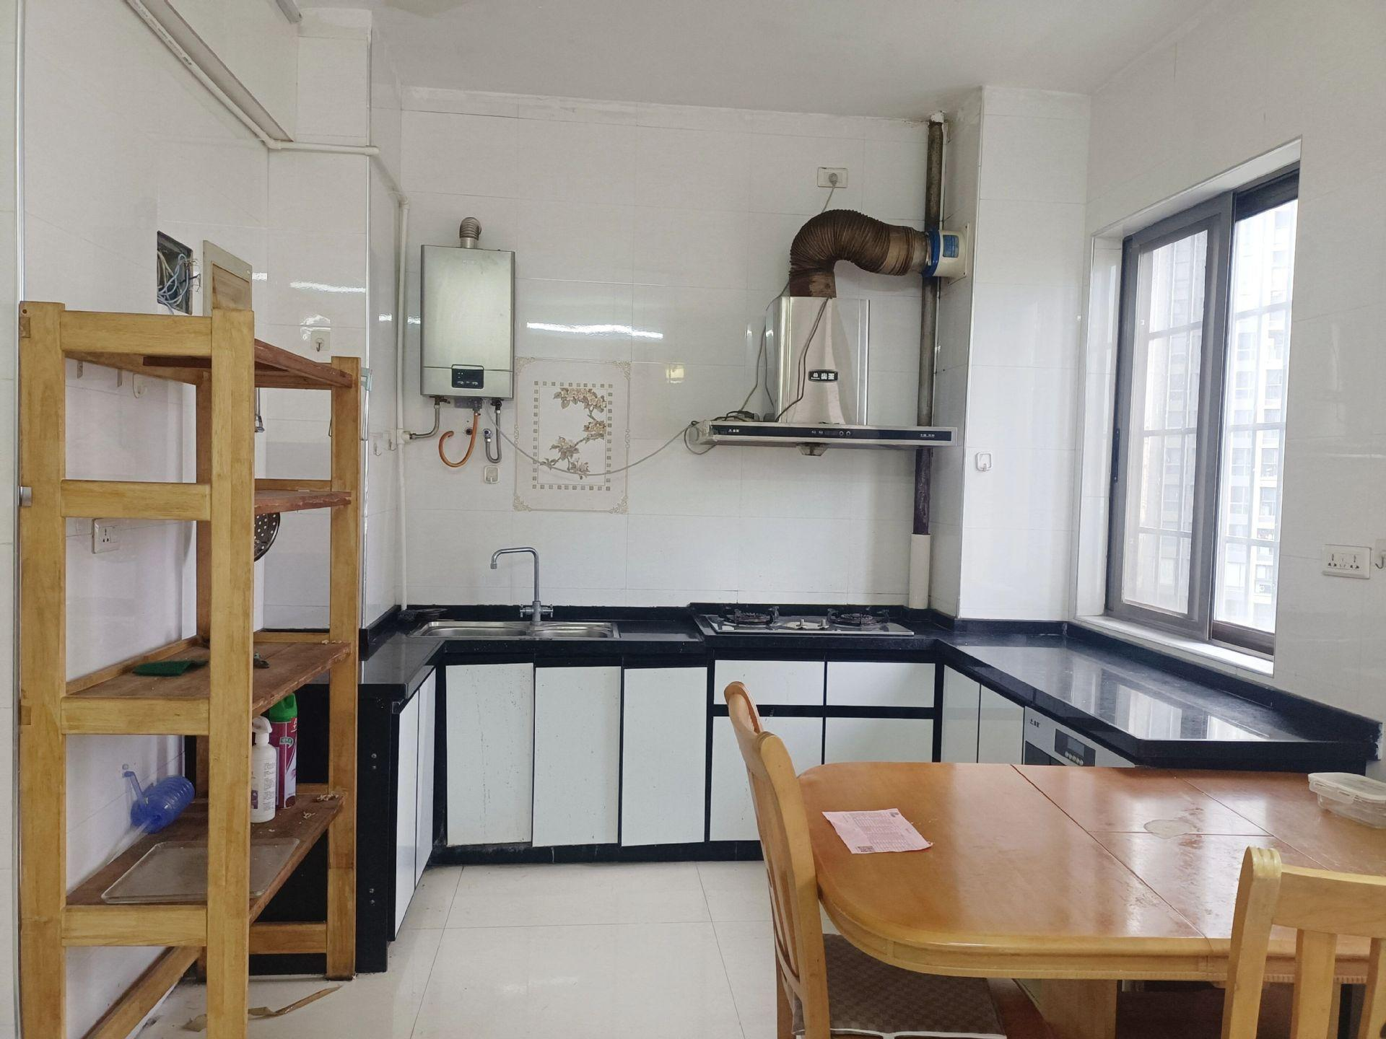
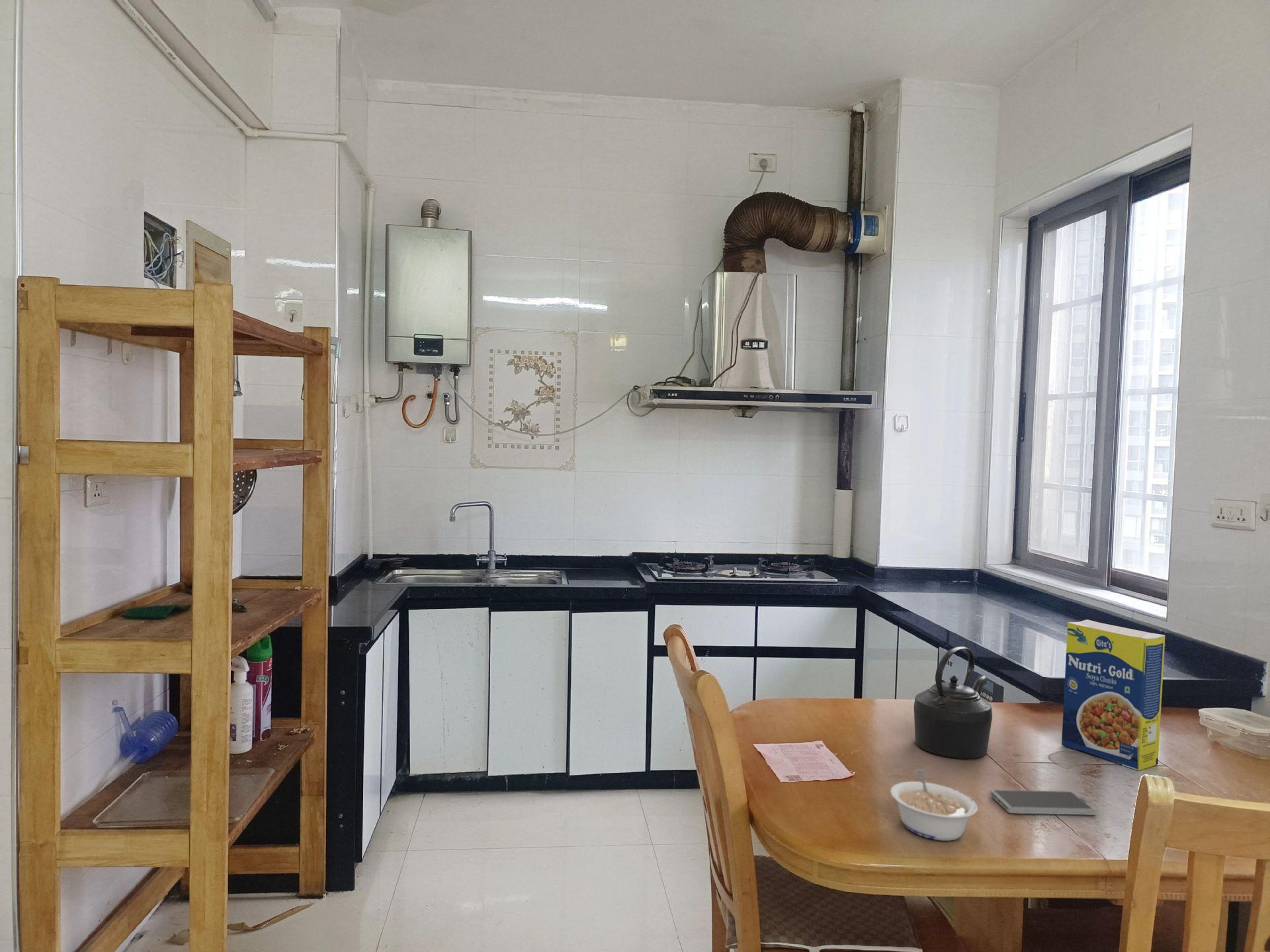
+ smartphone [990,789,1097,816]
+ legume [890,769,978,842]
+ legume [1061,619,1165,772]
+ kettle [913,646,993,759]
